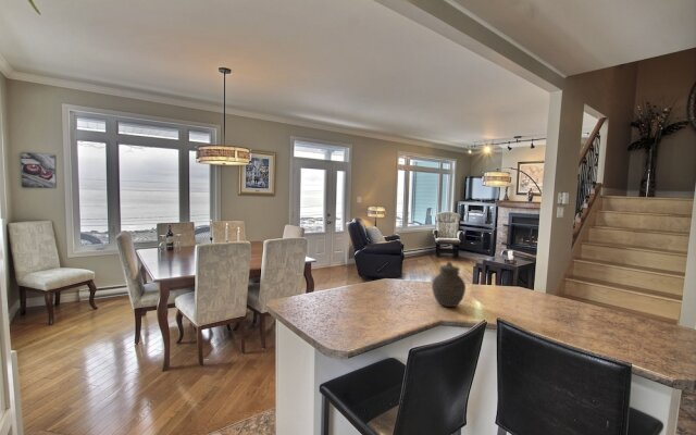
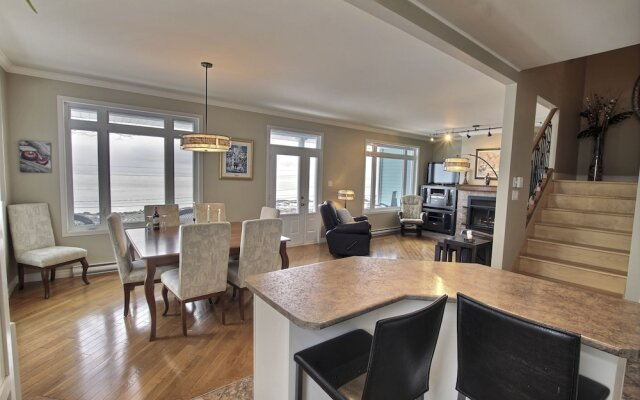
- jar [431,261,467,308]
